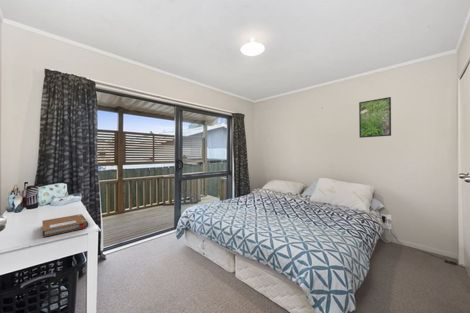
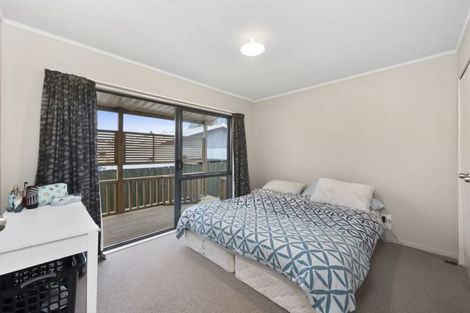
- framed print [358,96,392,139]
- notebook [41,213,89,238]
